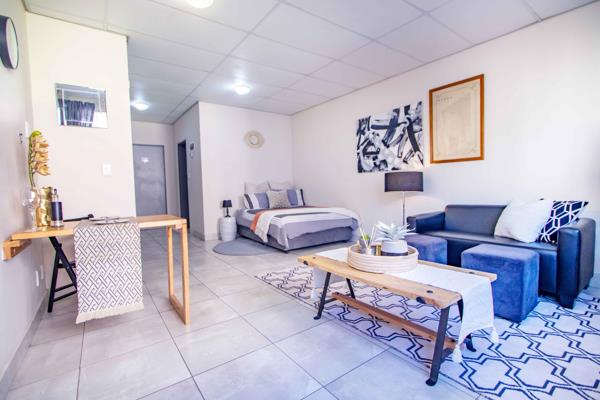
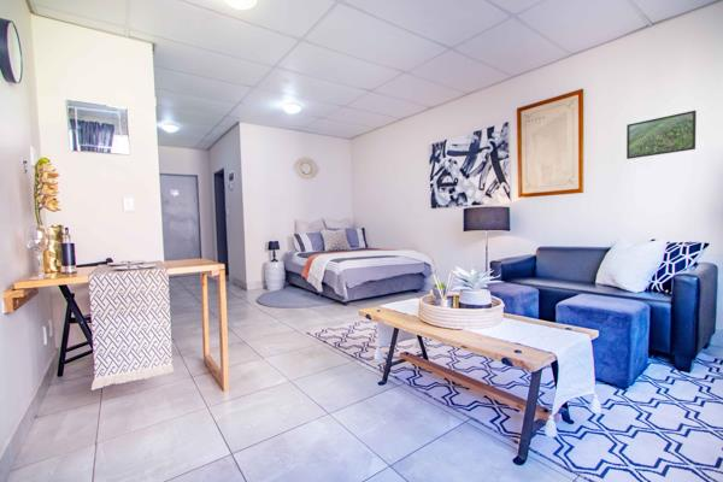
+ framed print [625,110,698,160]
